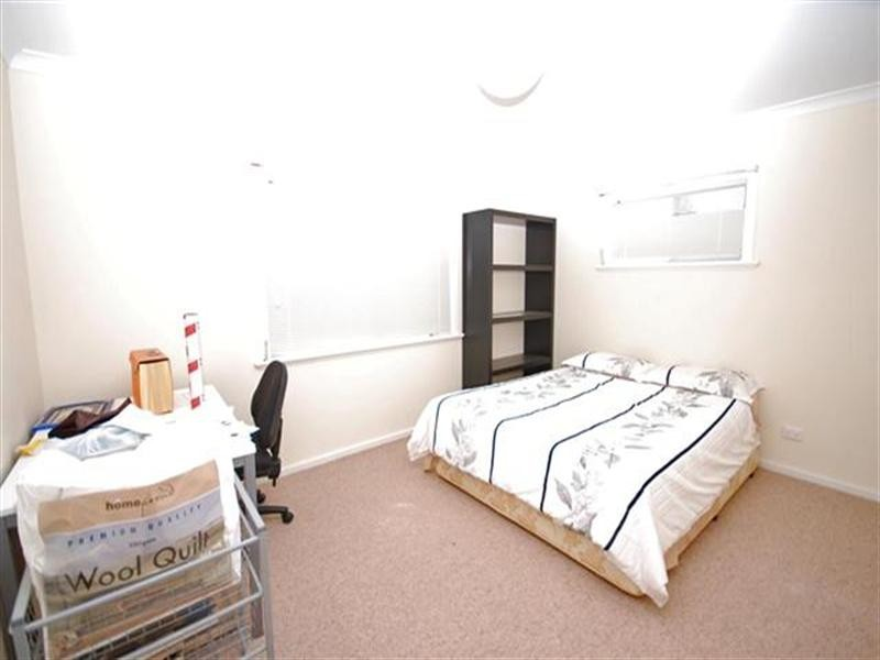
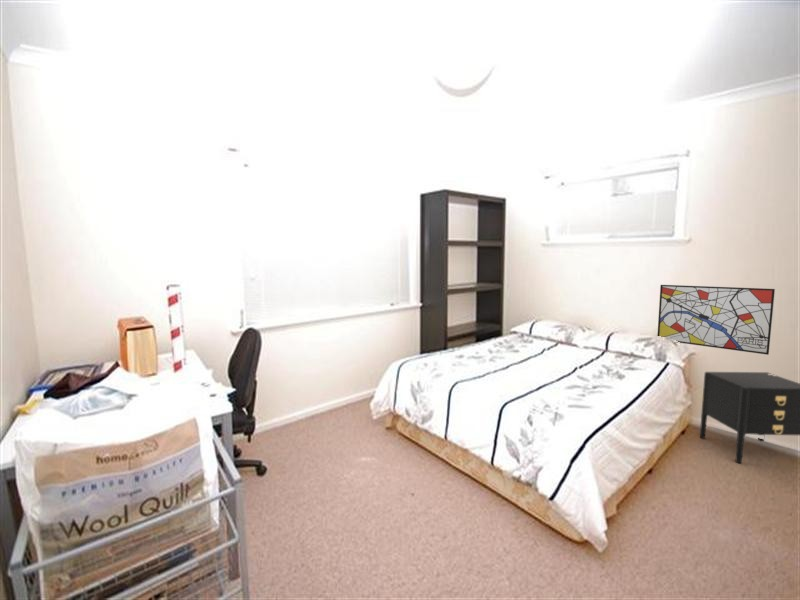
+ wall art [656,284,776,356]
+ nightstand [699,371,800,464]
